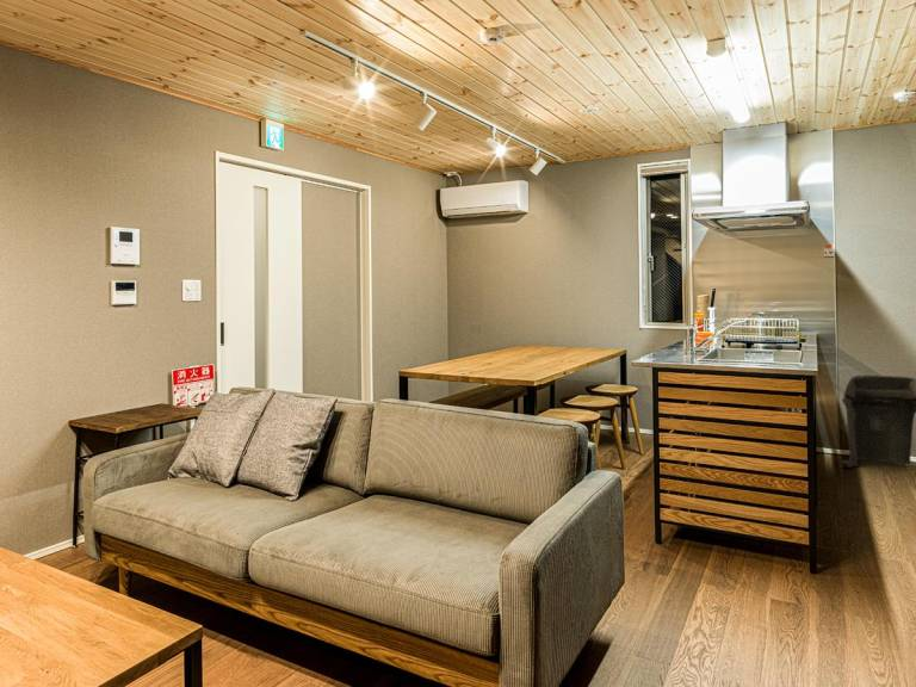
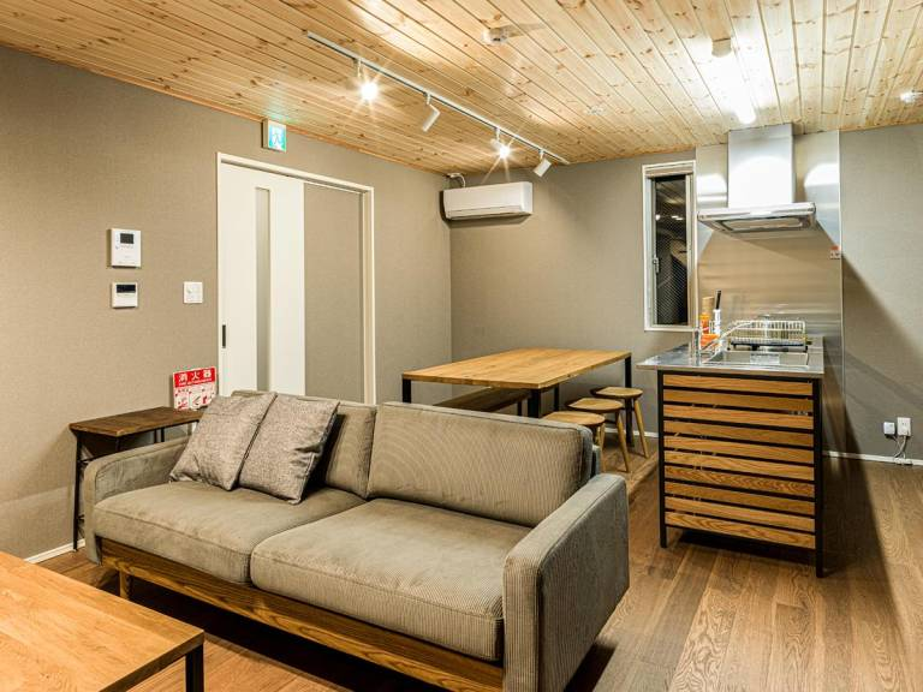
- trash can [840,373,916,469]
